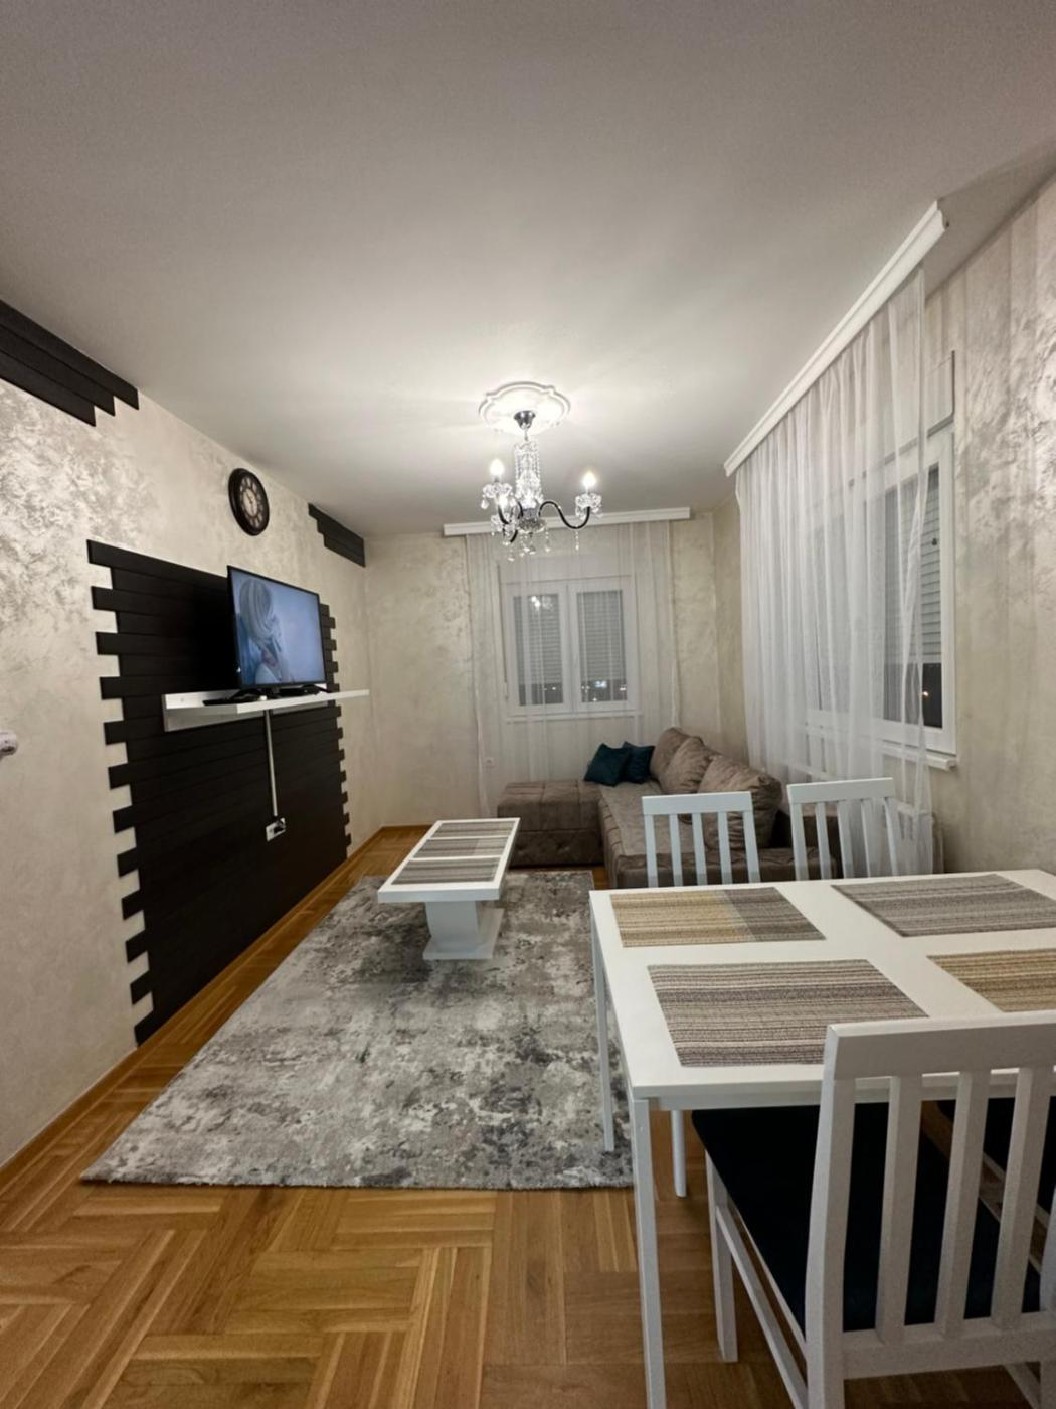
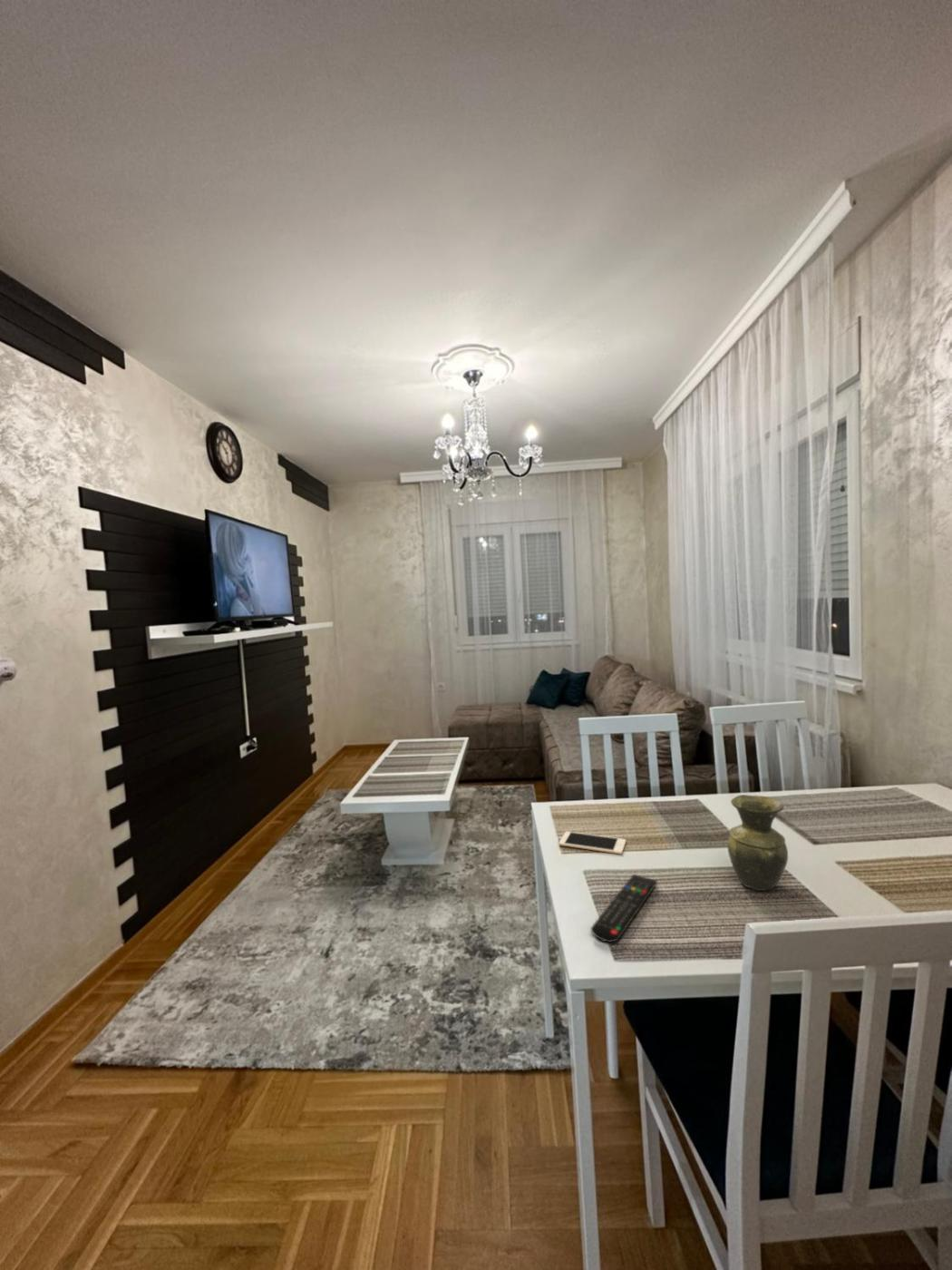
+ vase [726,794,789,892]
+ remote control [590,874,658,943]
+ cell phone [559,831,627,855]
